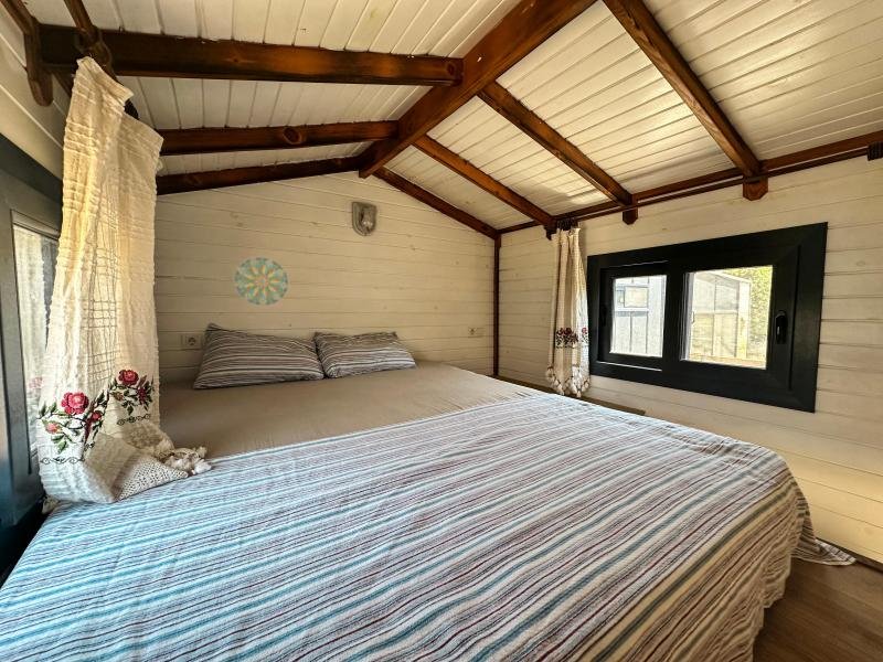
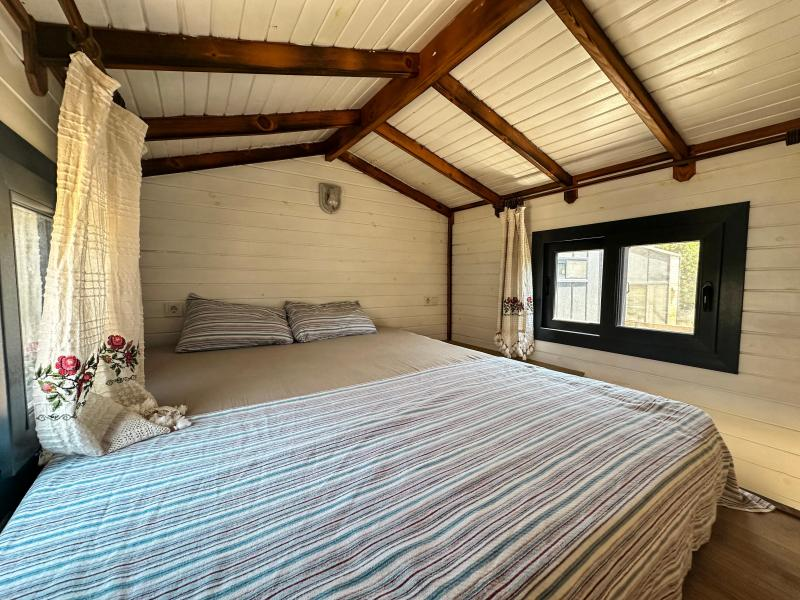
- decorative plate [233,256,290,307]
